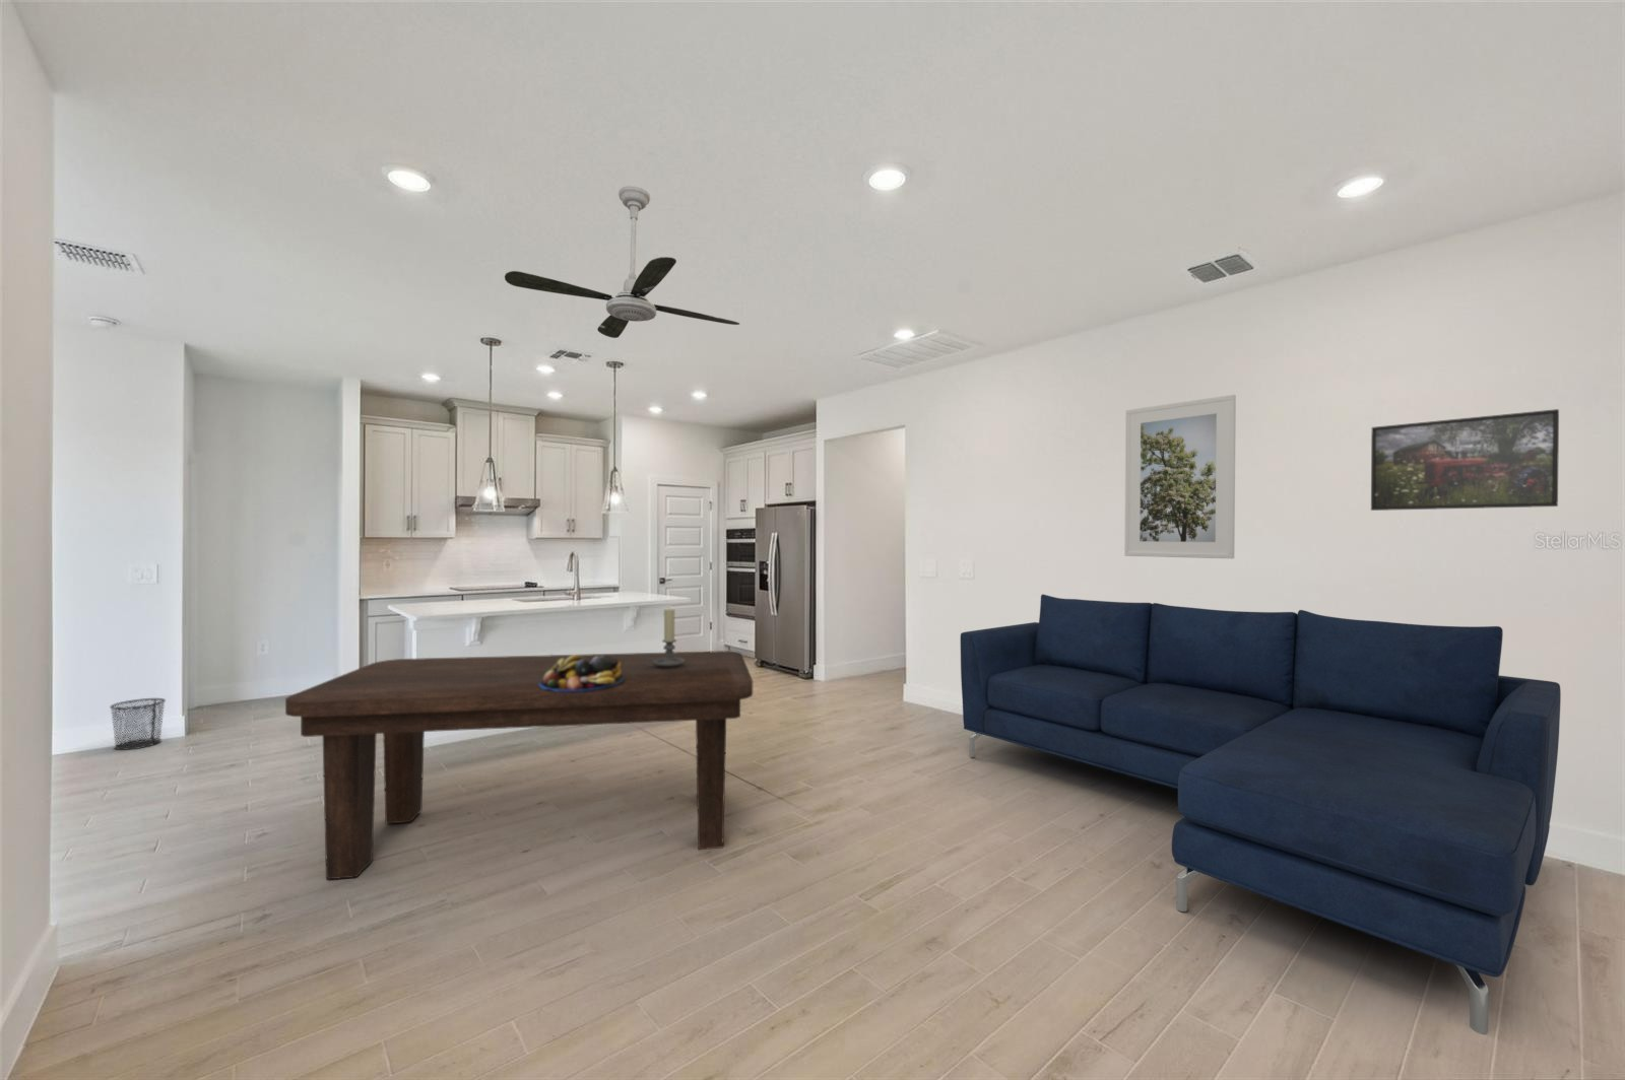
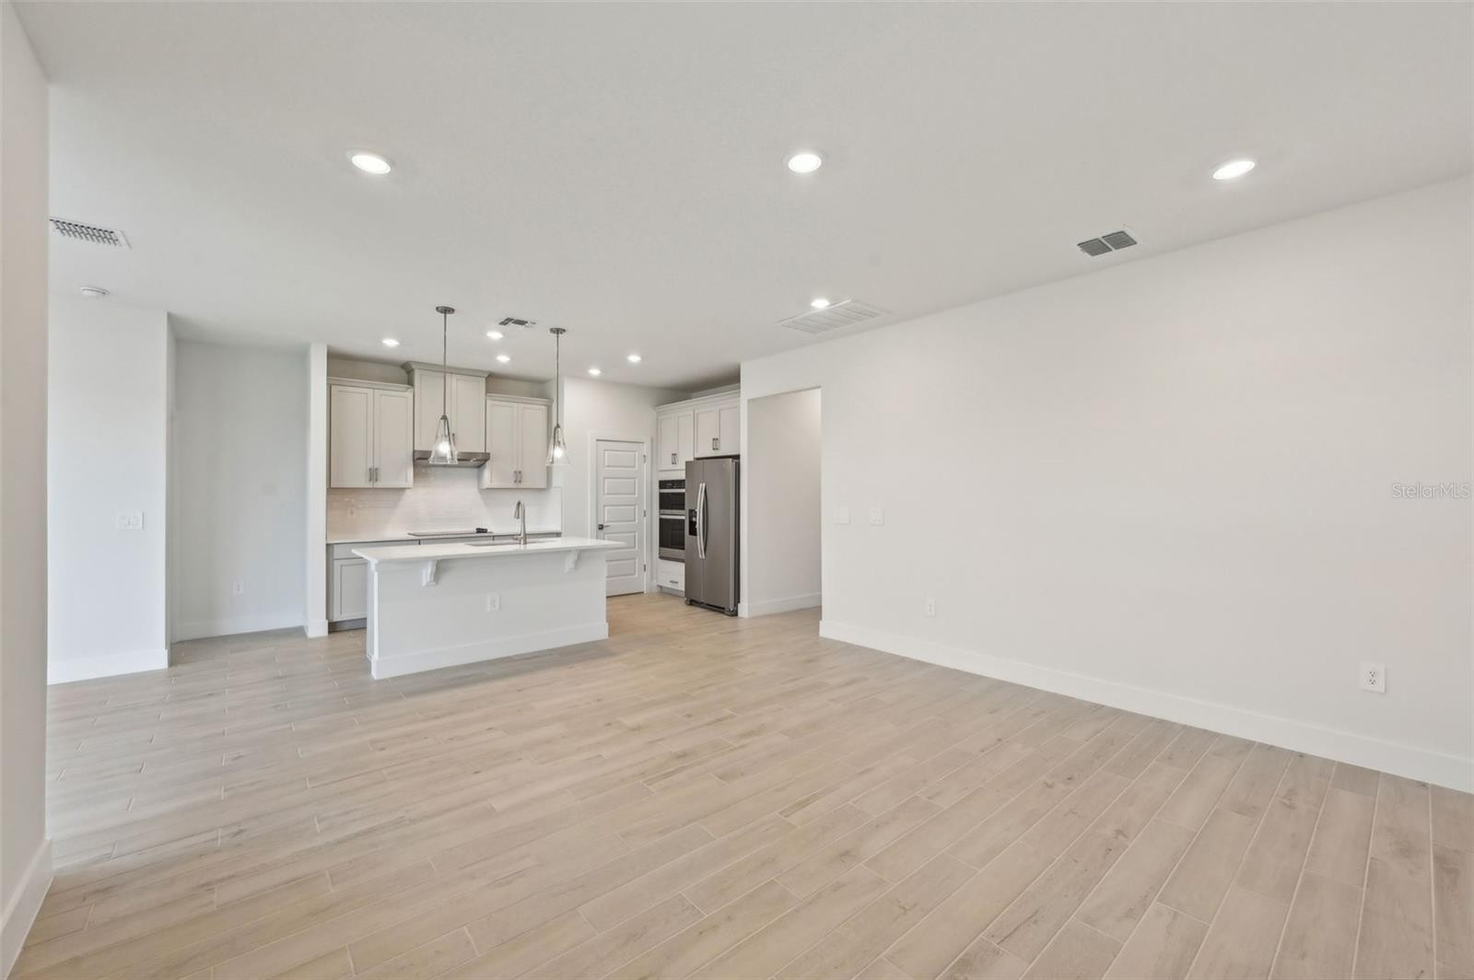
- dining table [284,650,753,880]
- waste bin [108,698,166,751]
- fruit bowl [539,653,624,692]
- candle holder [647,608,686,668]
- ceiling fan [504,184,740,339]
- sofa [960,593,1562,1035]
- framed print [1124,394,1237,559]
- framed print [1371,409,1560,511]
